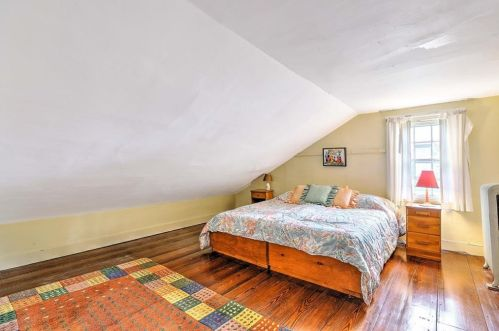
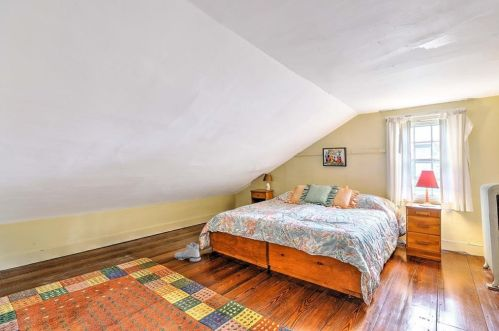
+ sneaker [174,241,202,263]
